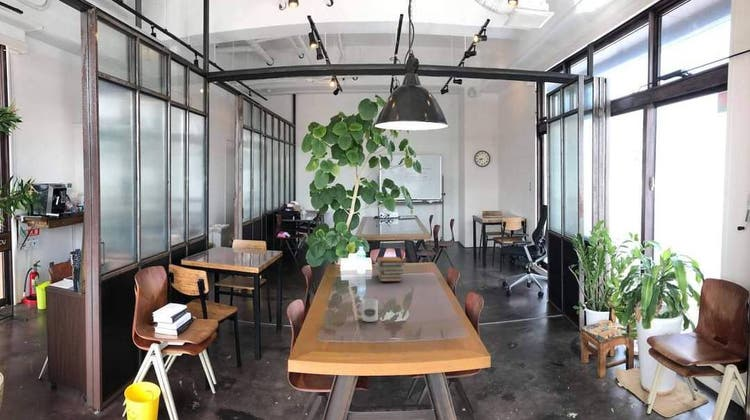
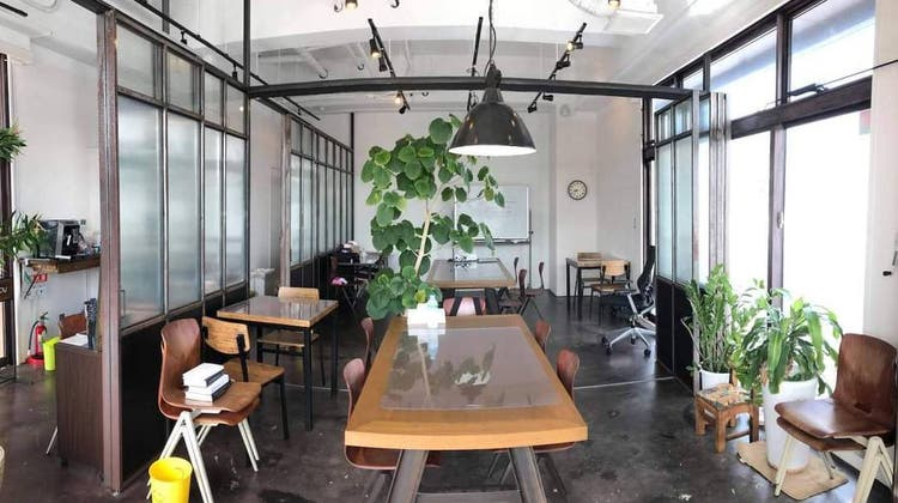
- mug [354,298,379,323]
- book stack [374,256,406,282]
